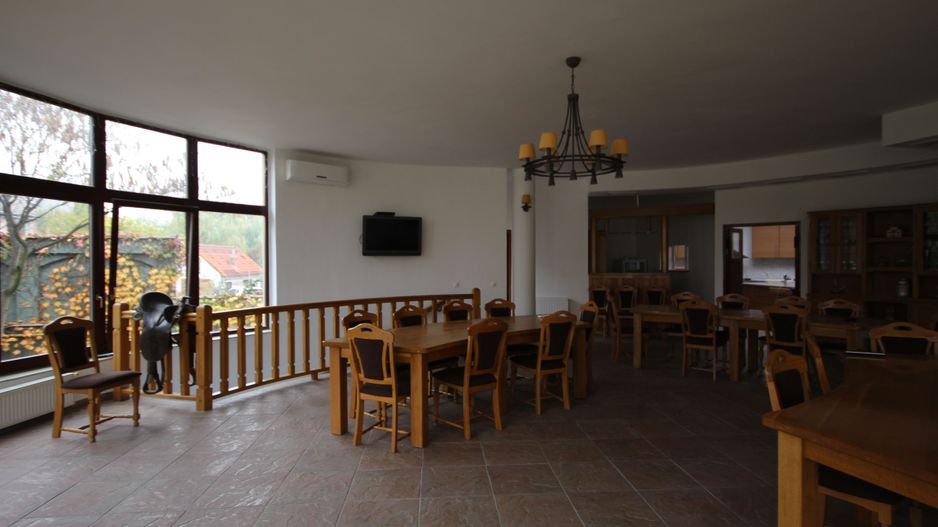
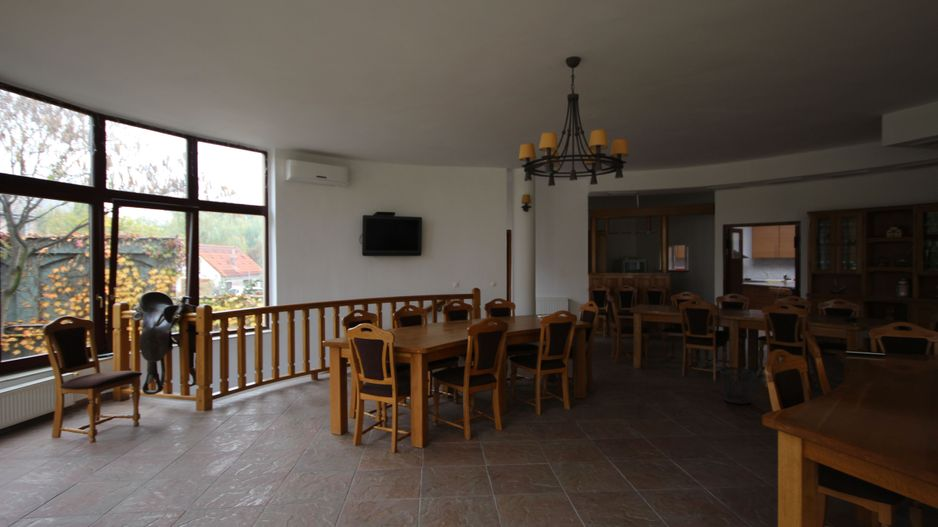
+ wastebasket [718,366,755,405]
